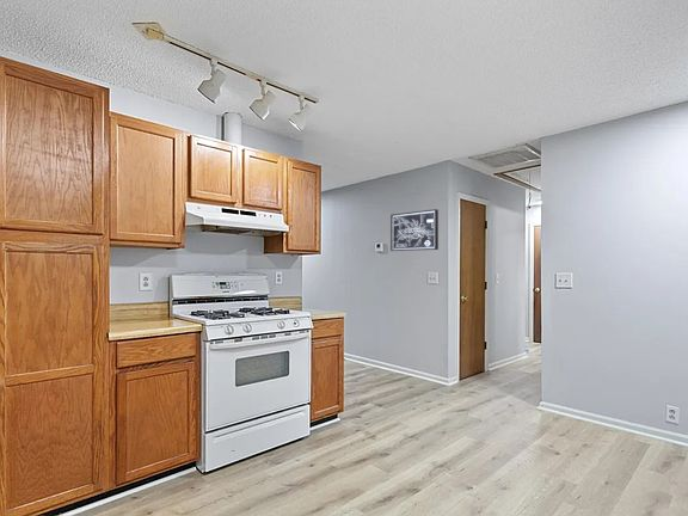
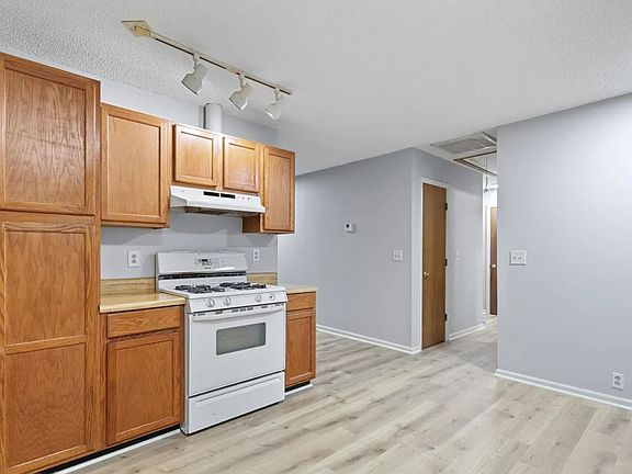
- wall art [389,208,440,252]
